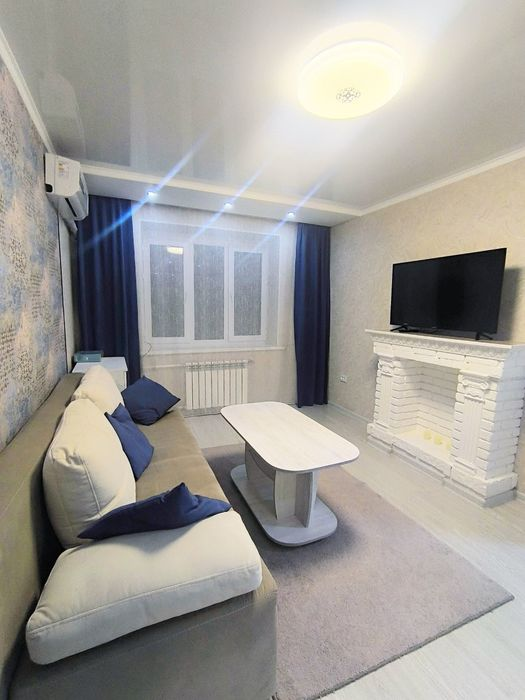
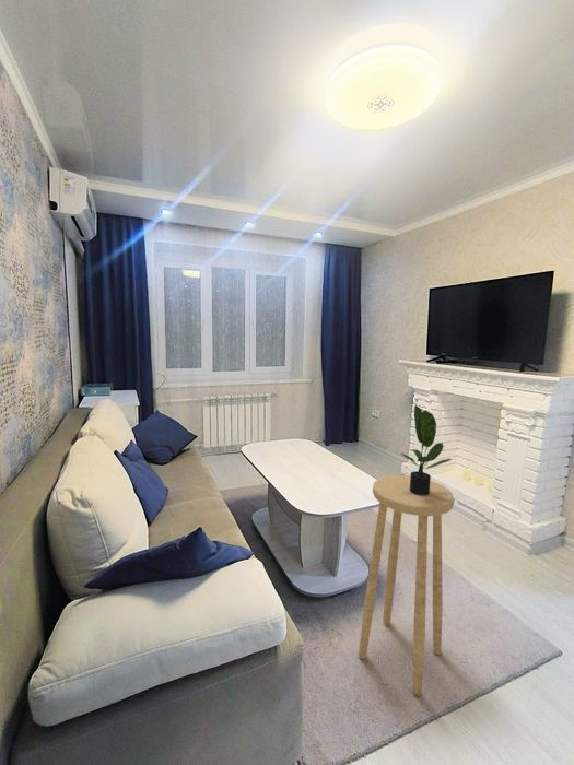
+ stool [358,474,455,697]
+ potted plant [399,403,453,495]
